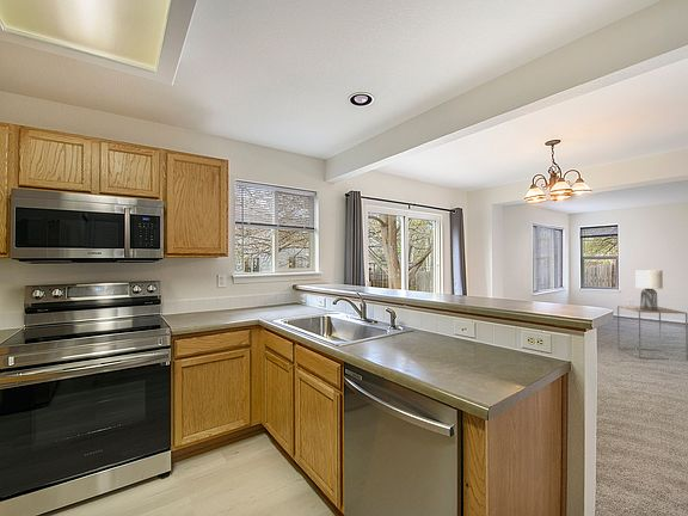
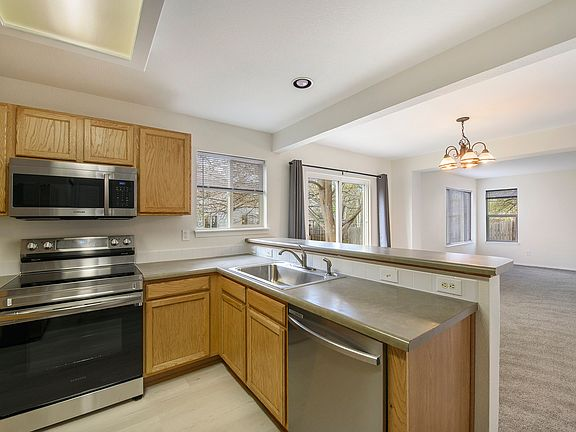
- lamp [634,269,664,311]
- side table [616,305,688,362]
